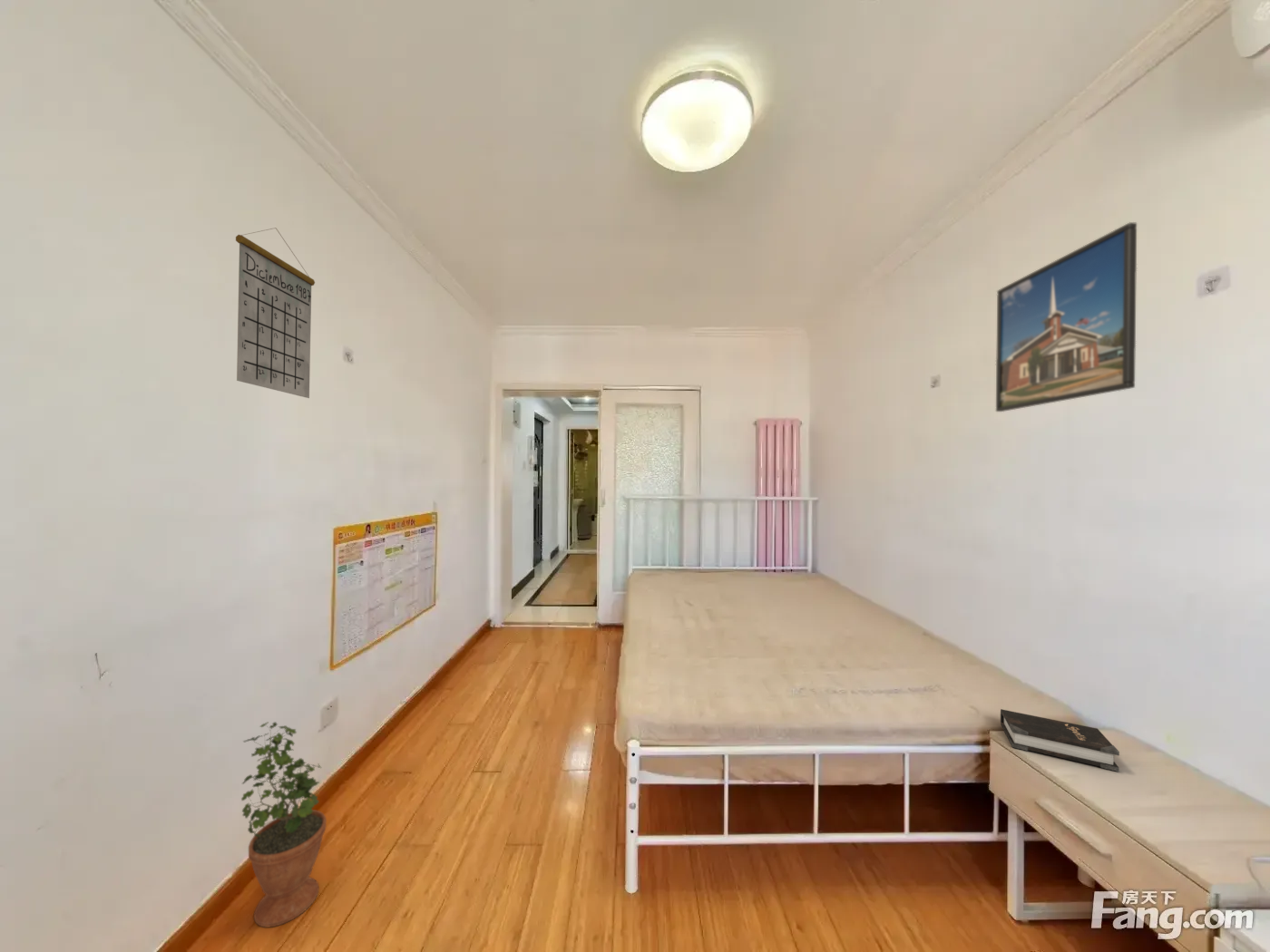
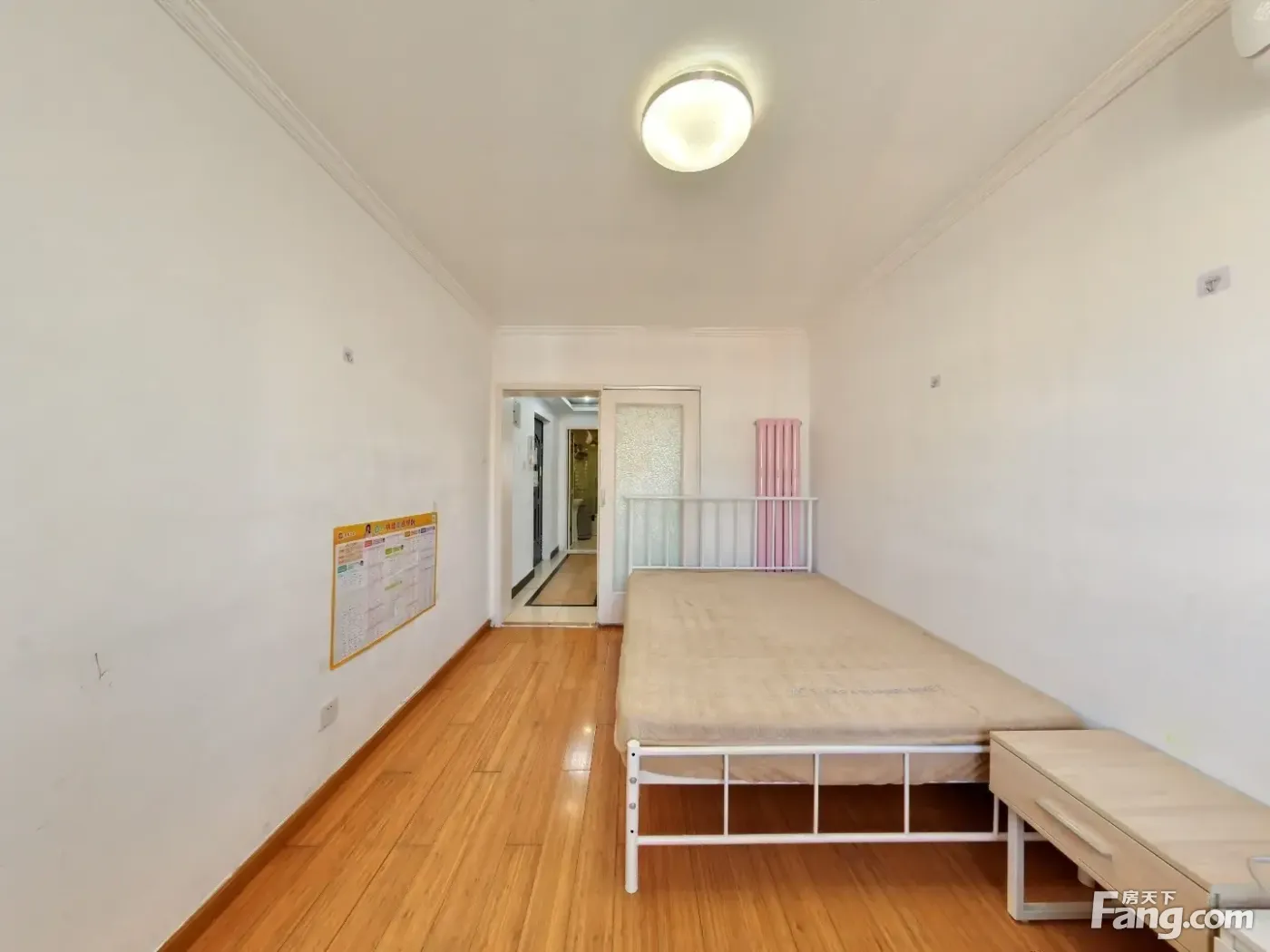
- hardback book [1000,709,1120,772]
- potted plant [240,721,327,928]
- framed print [995,221,1138,413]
- calendar [235,227,316,399]
